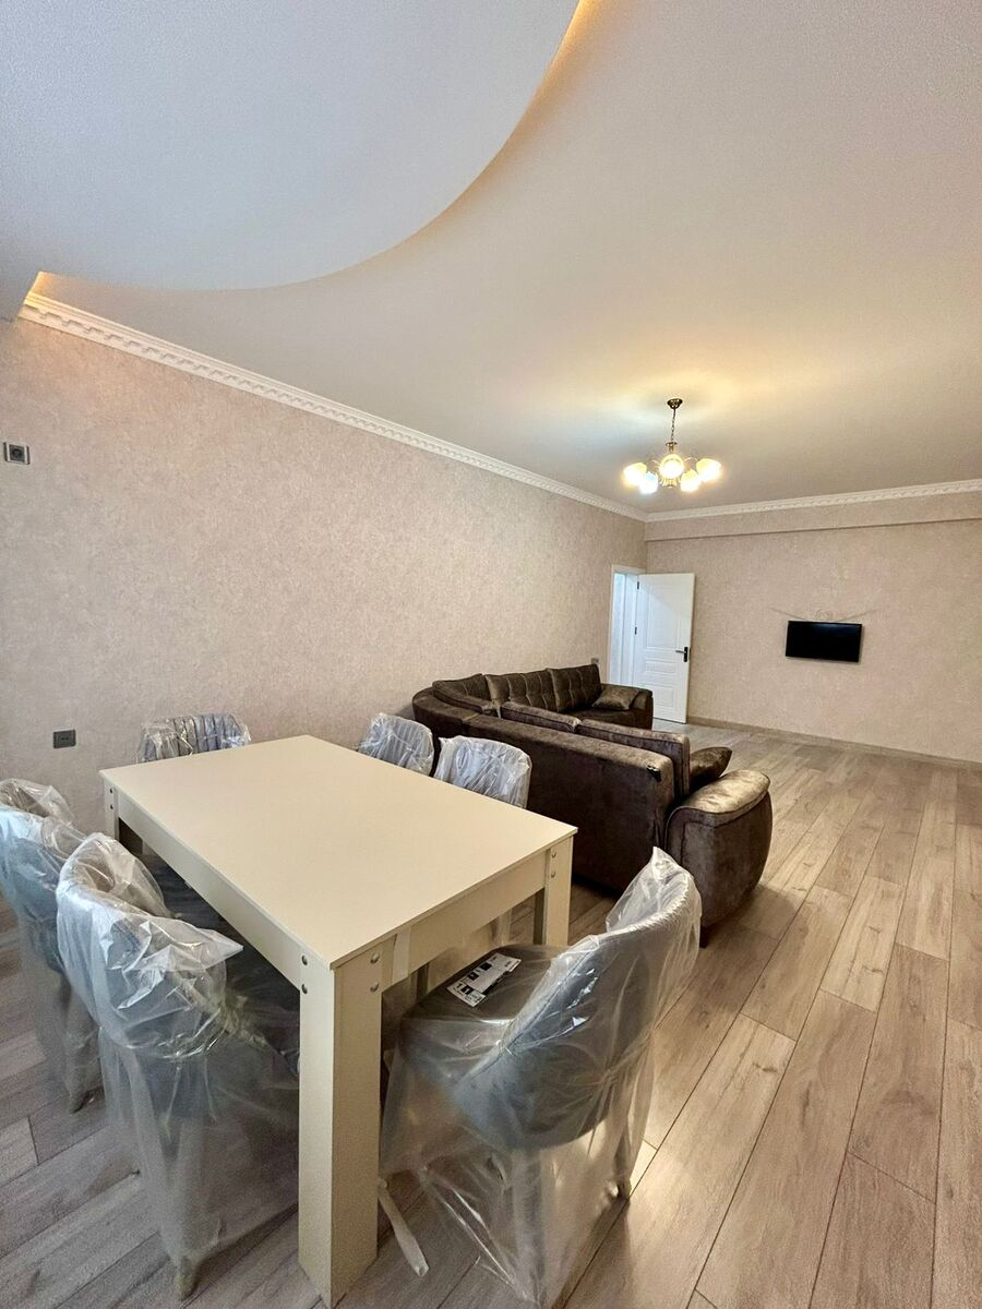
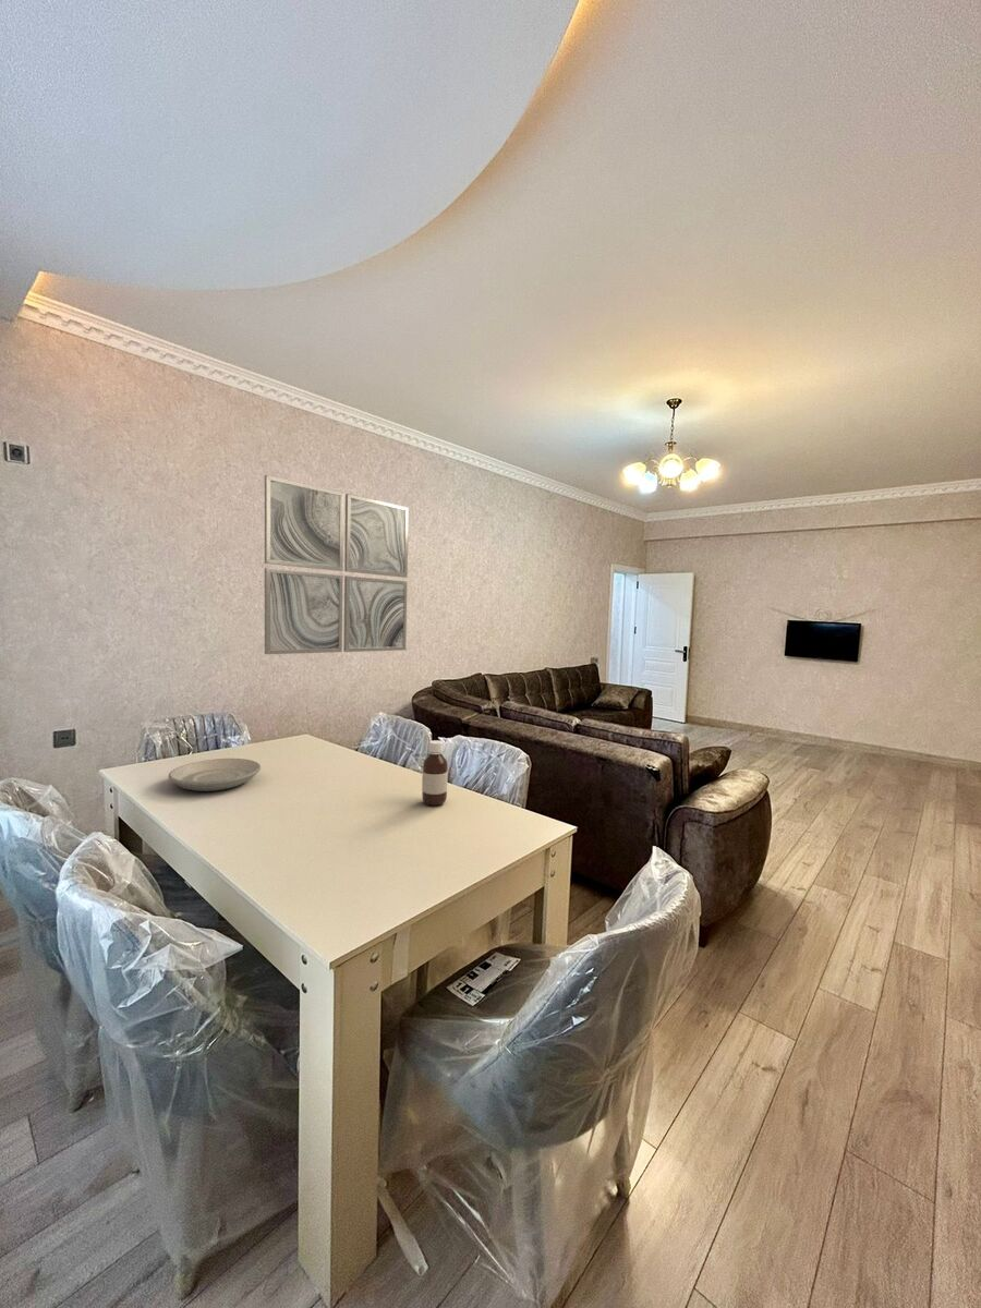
+ plate [167,758,262,792]
+ bottle [421,739,449,807]
+ wall art [264,474,410,655]
